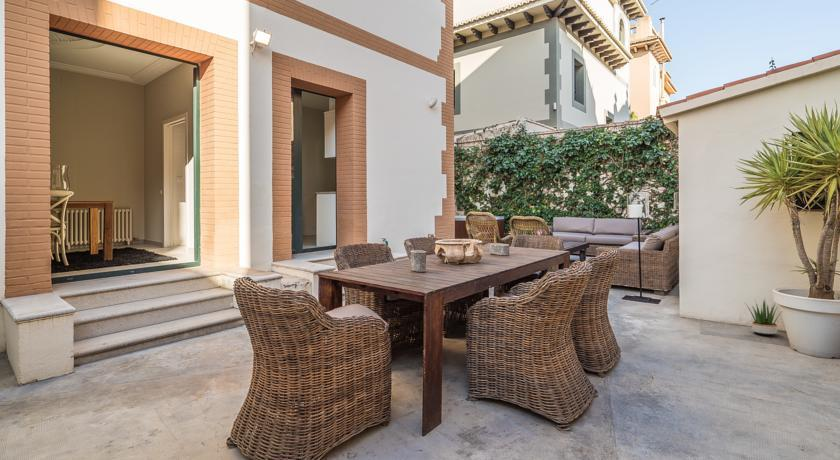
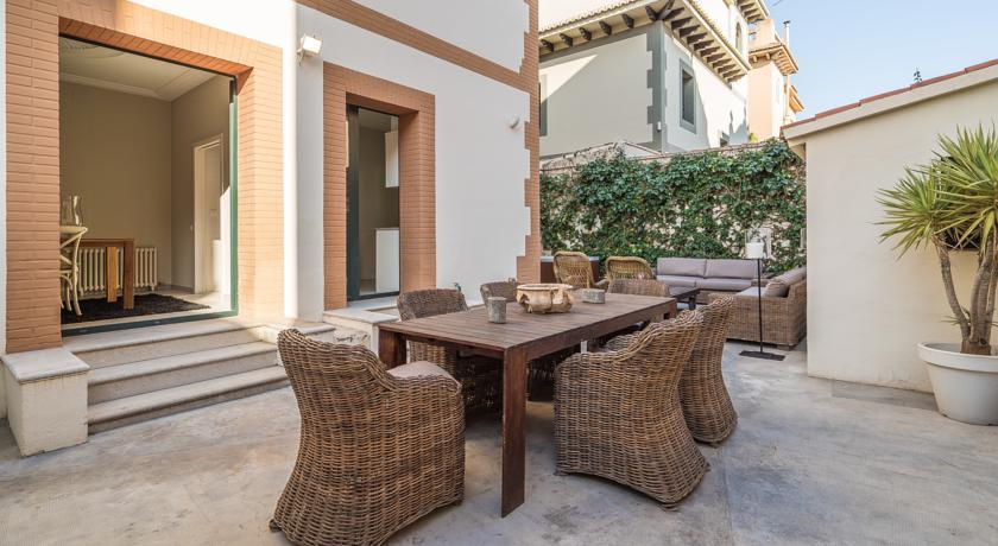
- potted plant [743,298,782,336]
